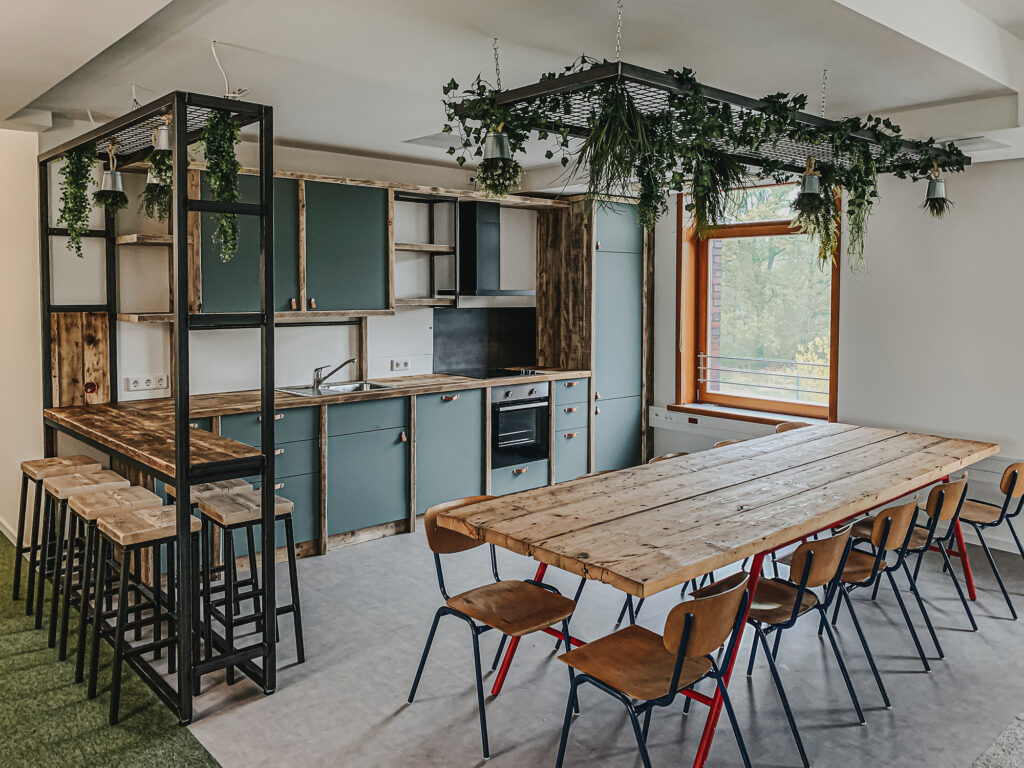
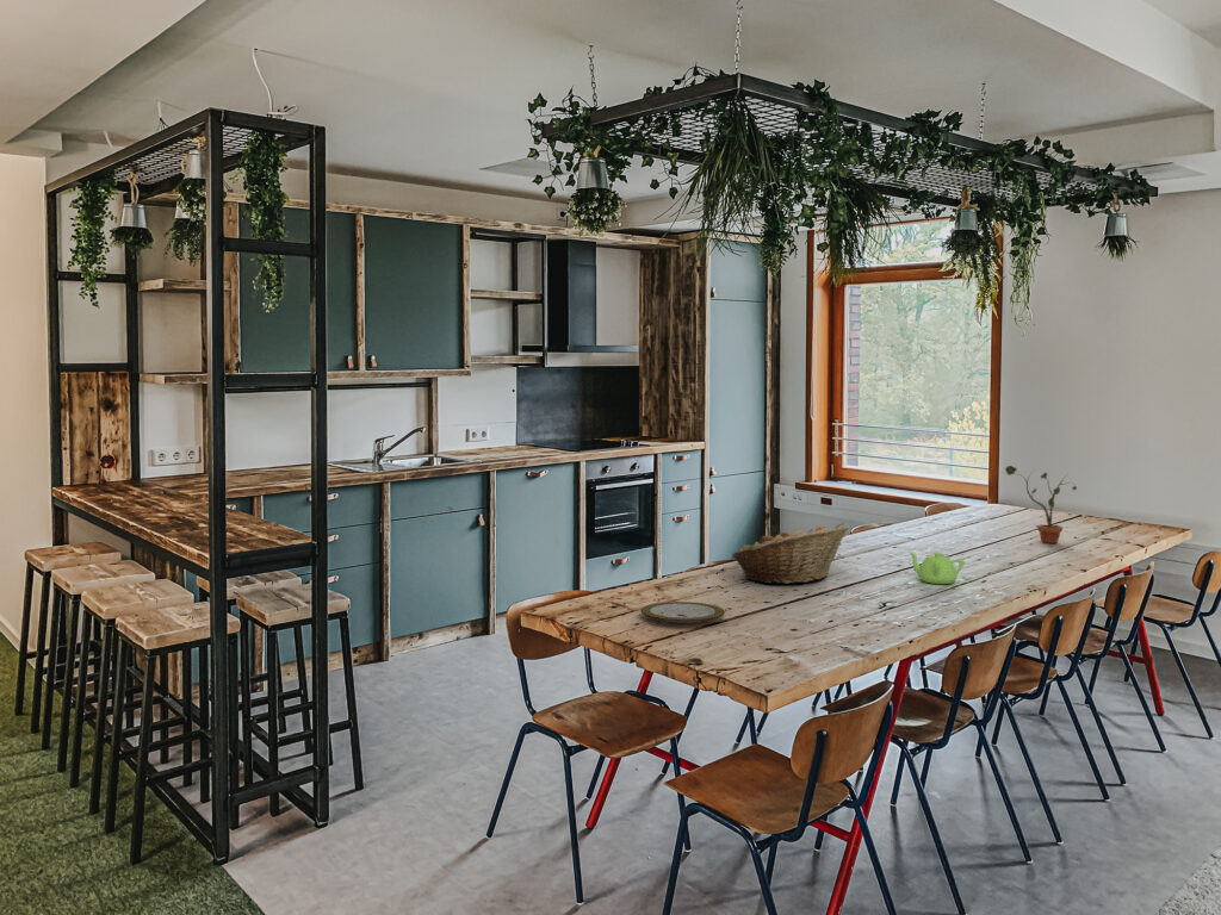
+ potted plant [1004,465,1078,544]
+ plate [640,600,726,624]
+ fruit basket [731,522,850,585]
+ teapot [907,550,966,585]
